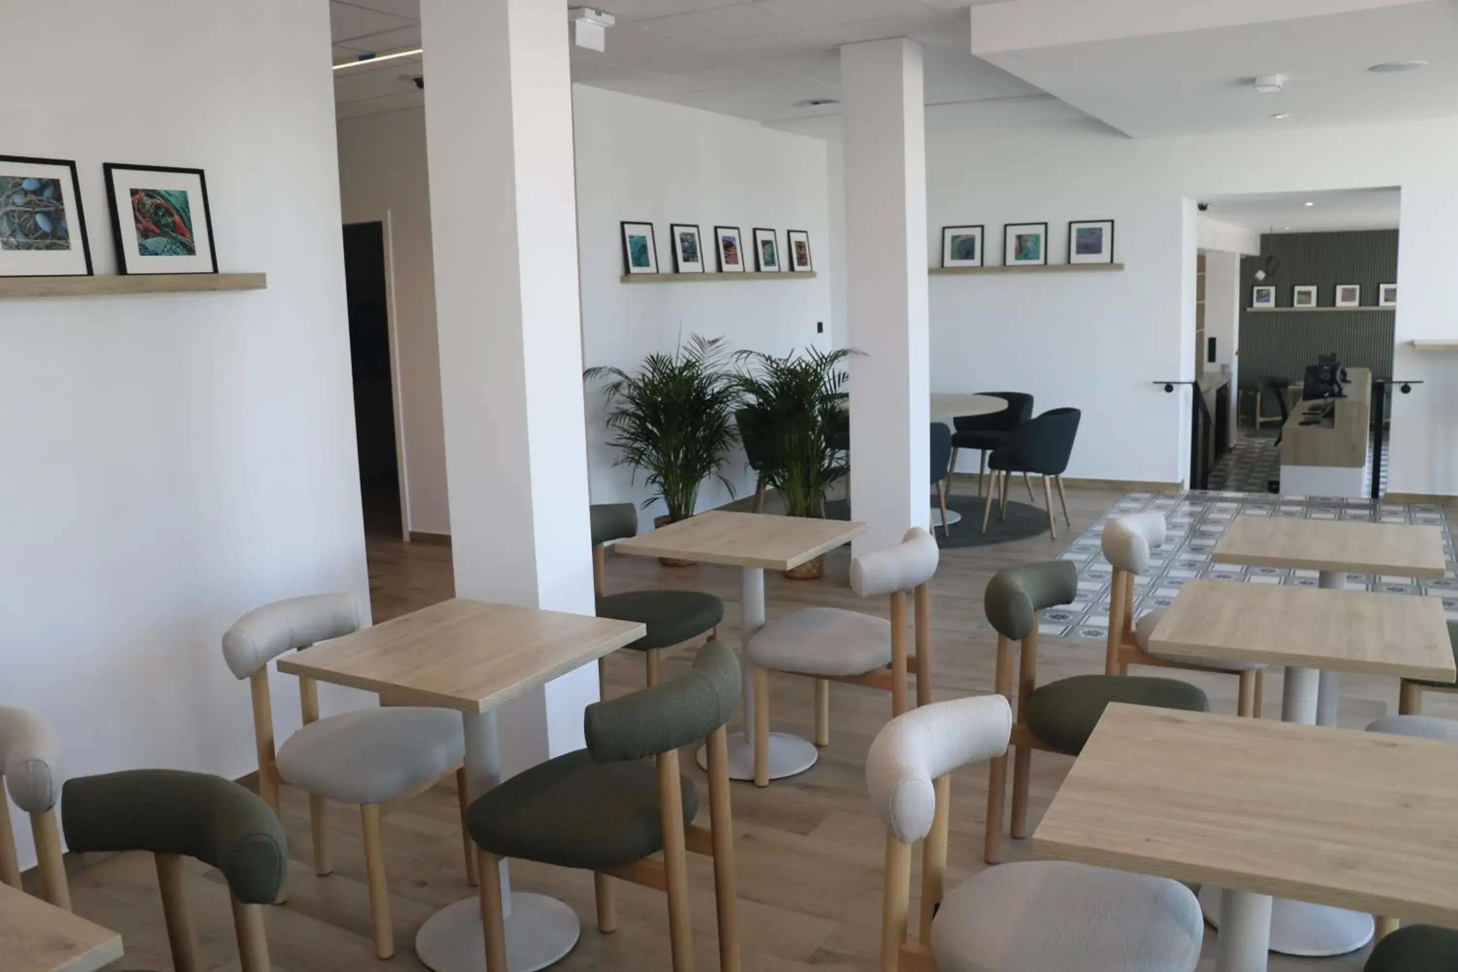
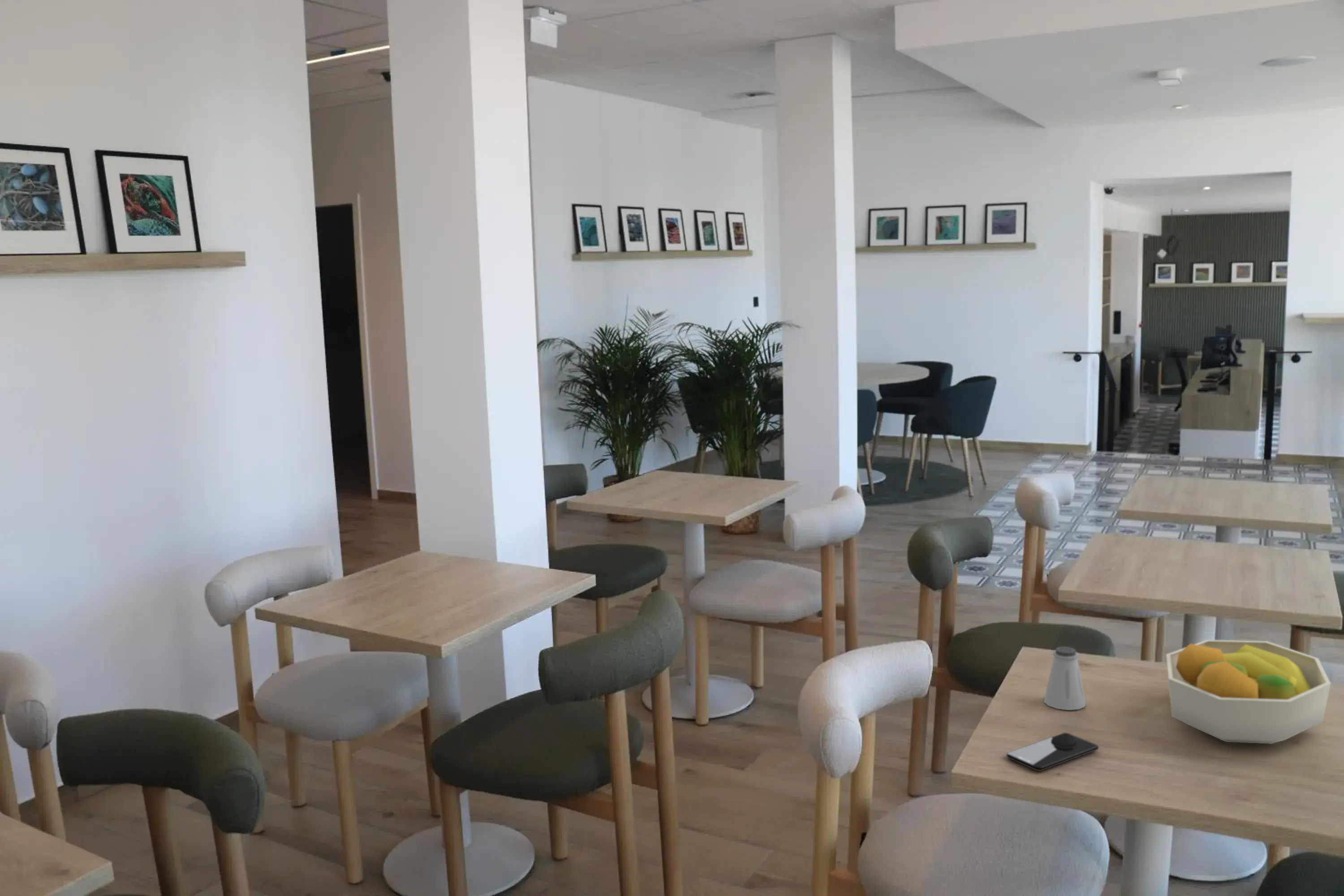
+ fruit bowl [1166,639,1331,744]
+ saltshaker [1043,646,1086,711]
+ smartphone [1006,732,1099,771]
